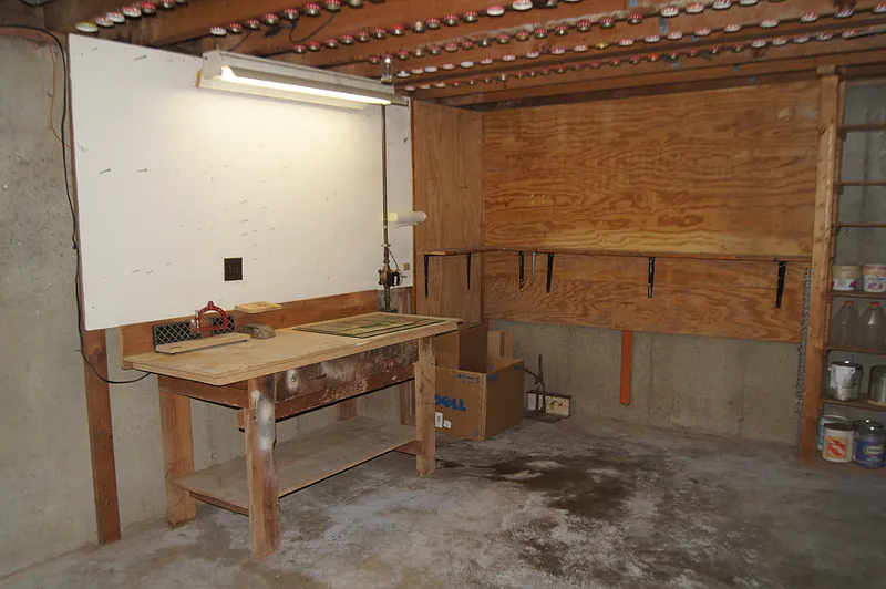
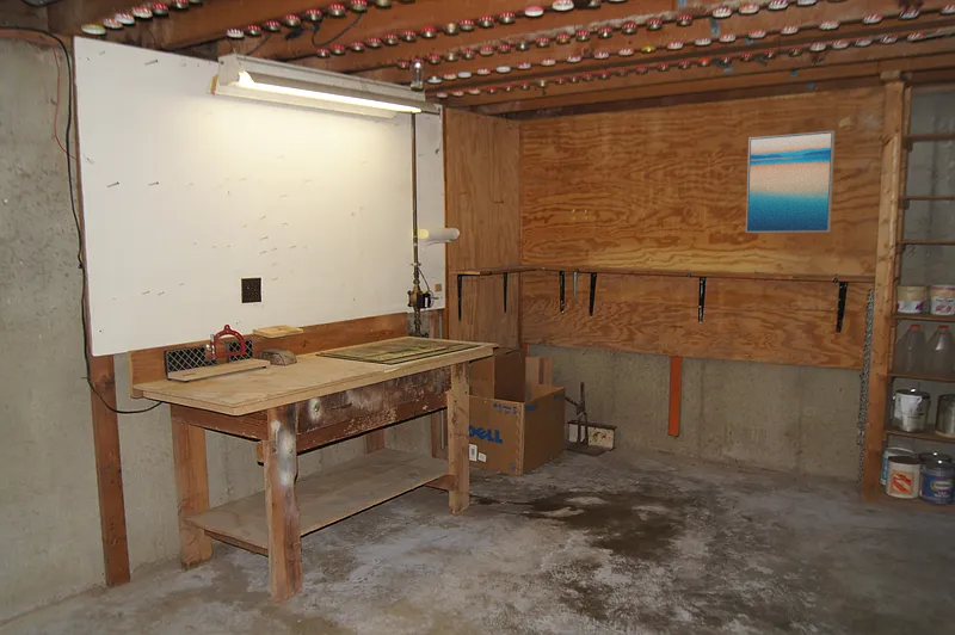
+ wall art [745,129,836,234]
